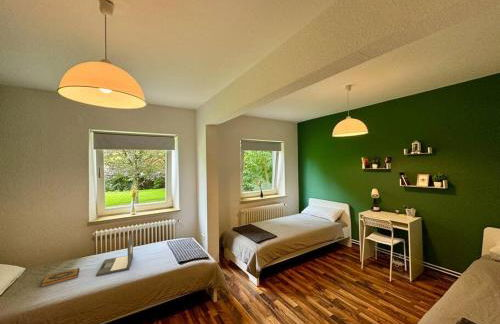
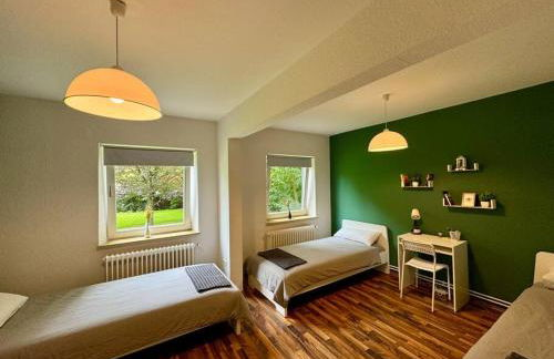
- laptop [95,231,134,277]
- hardback book [40,267,80,288]
